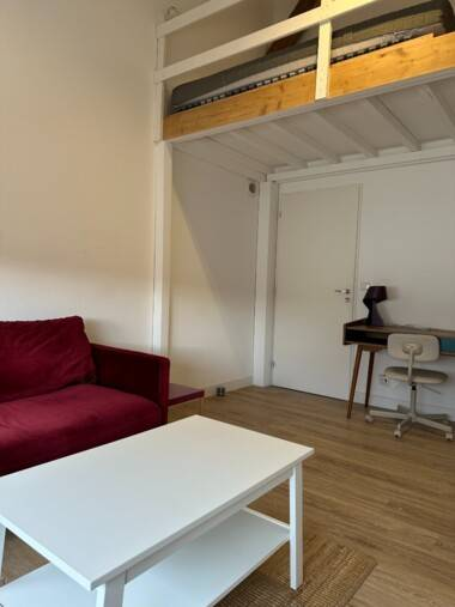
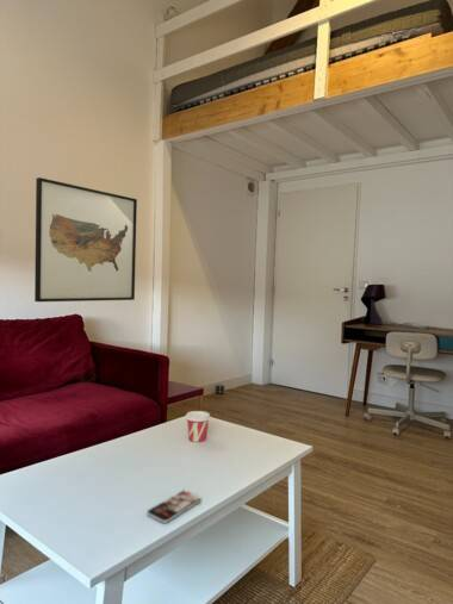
+ smartphone [145,490,203,524]
+ wall art [33,176,138,303]
+ cup [185,410,212,443]
